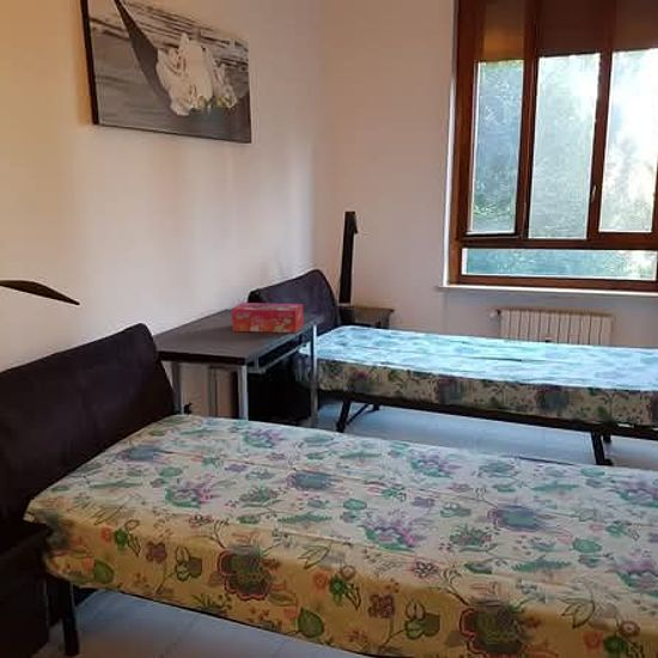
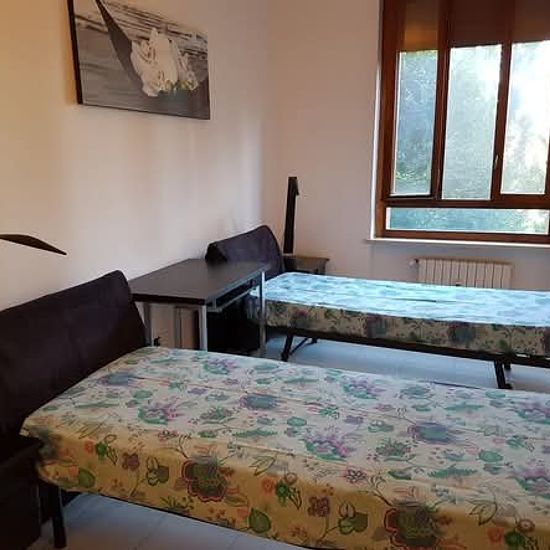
- tissue box [231,301,305,334]
